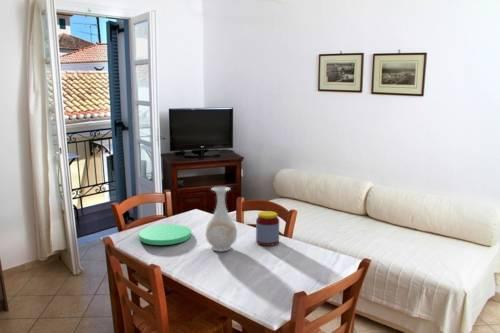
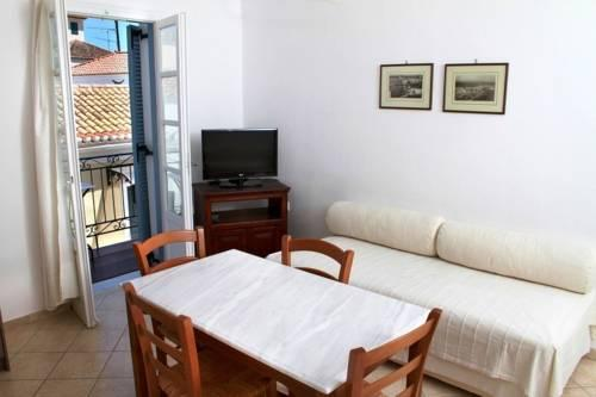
- jar [255,210,280,247]
- plate [138,223,192,246]
- vase [205,186,238,252]
